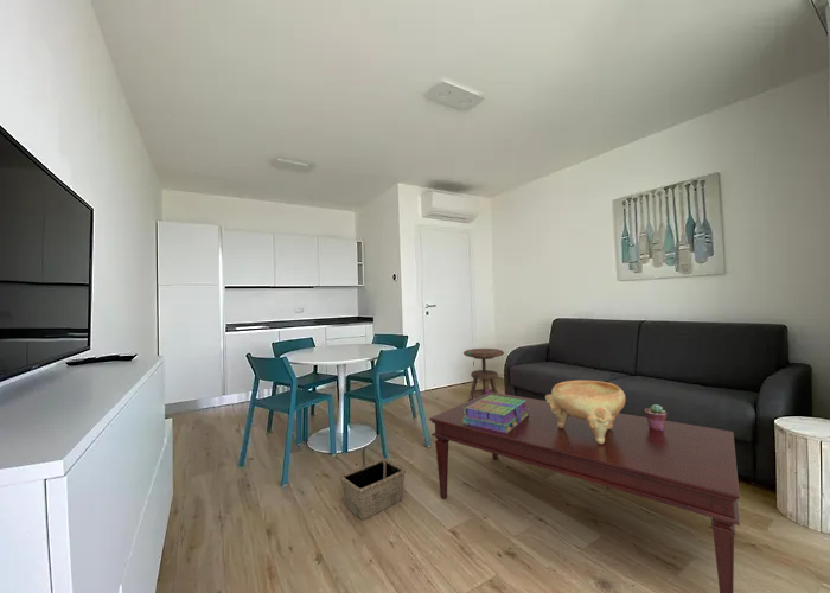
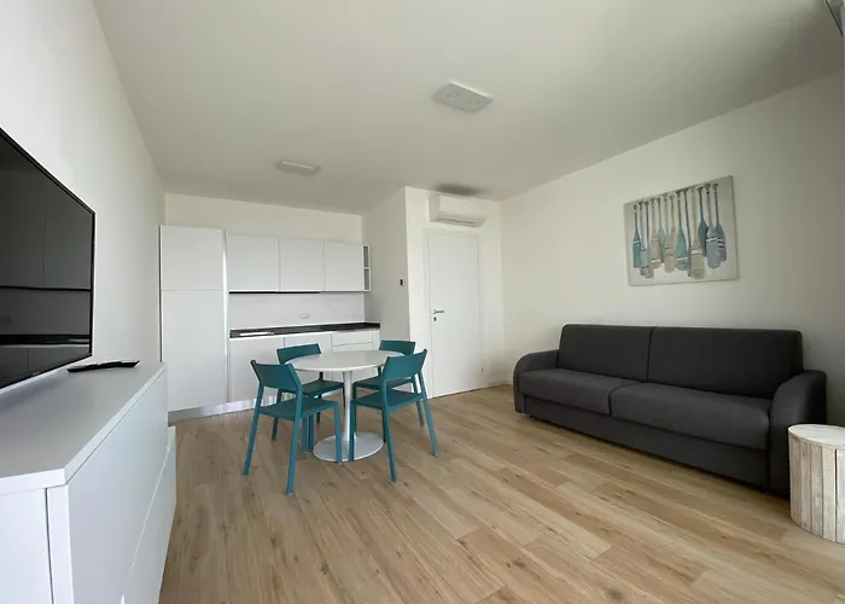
- decorative bowl [544,380,627,444]
- basket [339,445,407,521]
- side table [462,347,505,402]
- potted succulent [644,403,668,431]
- stack of books [462,395,530,433]
- coffee table [428,391,741,593]
